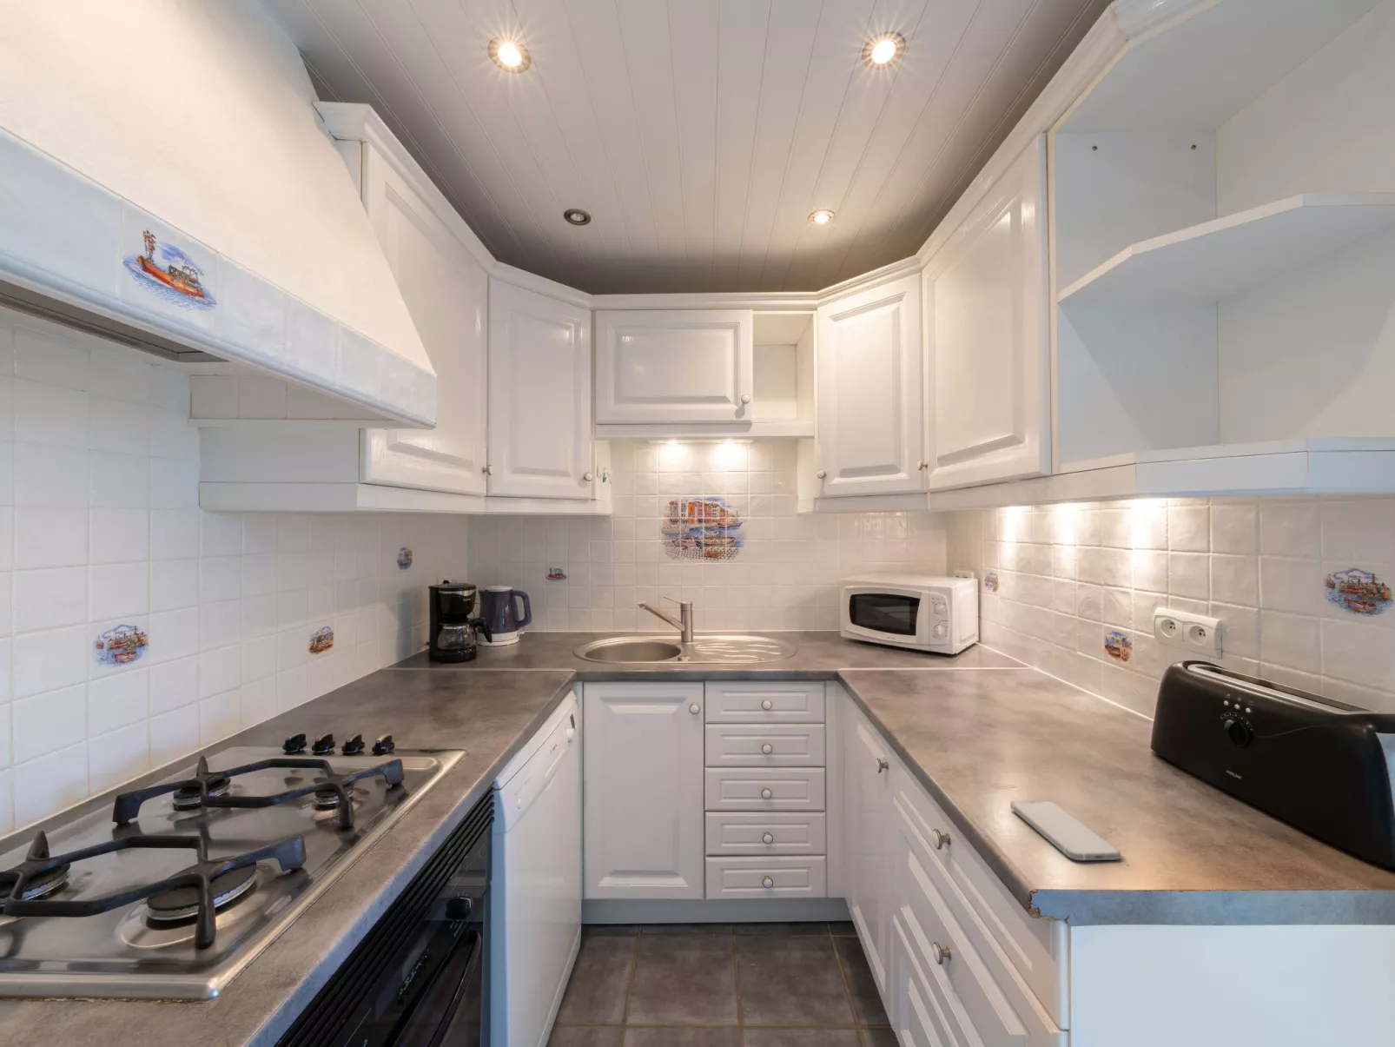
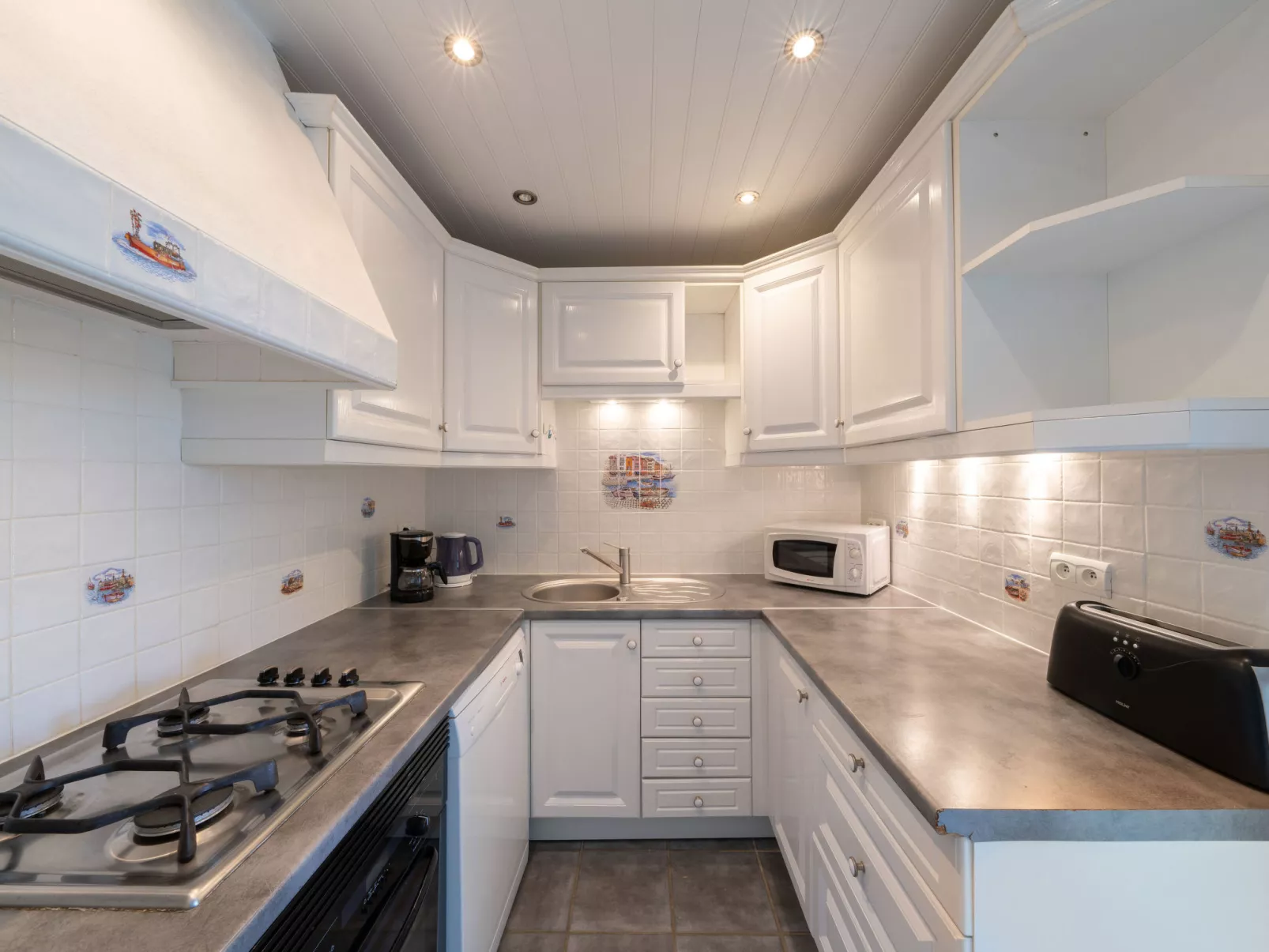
- smartphone [1009,800,1121,861]
